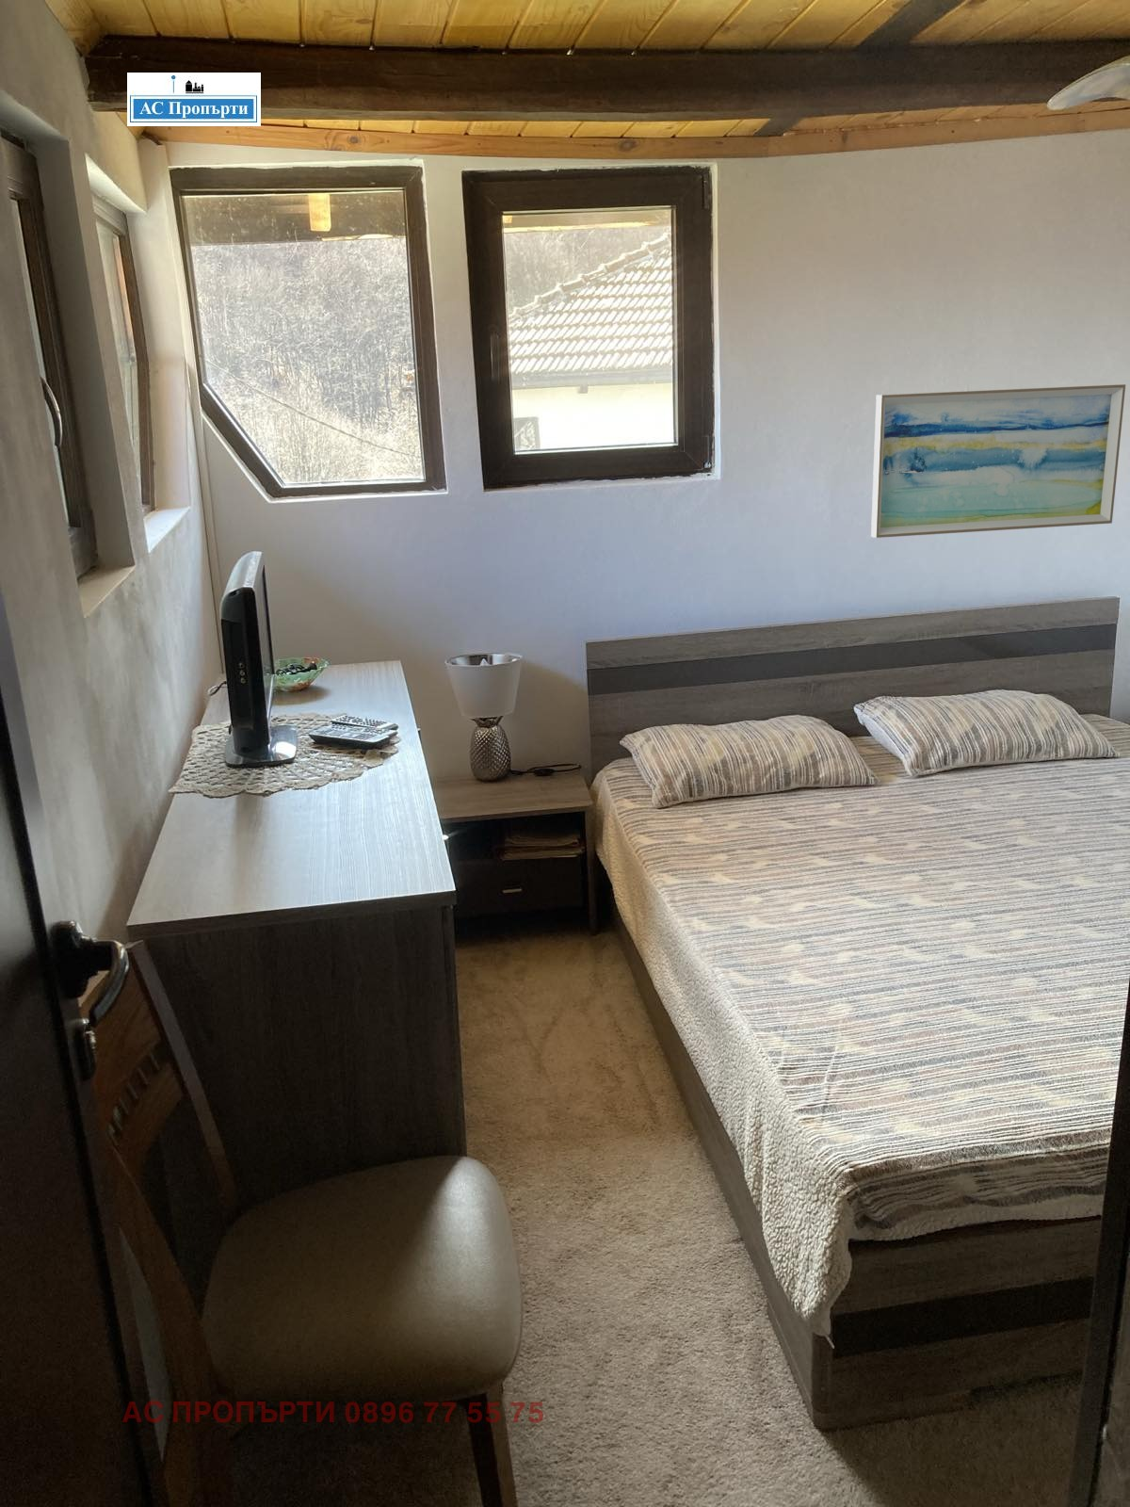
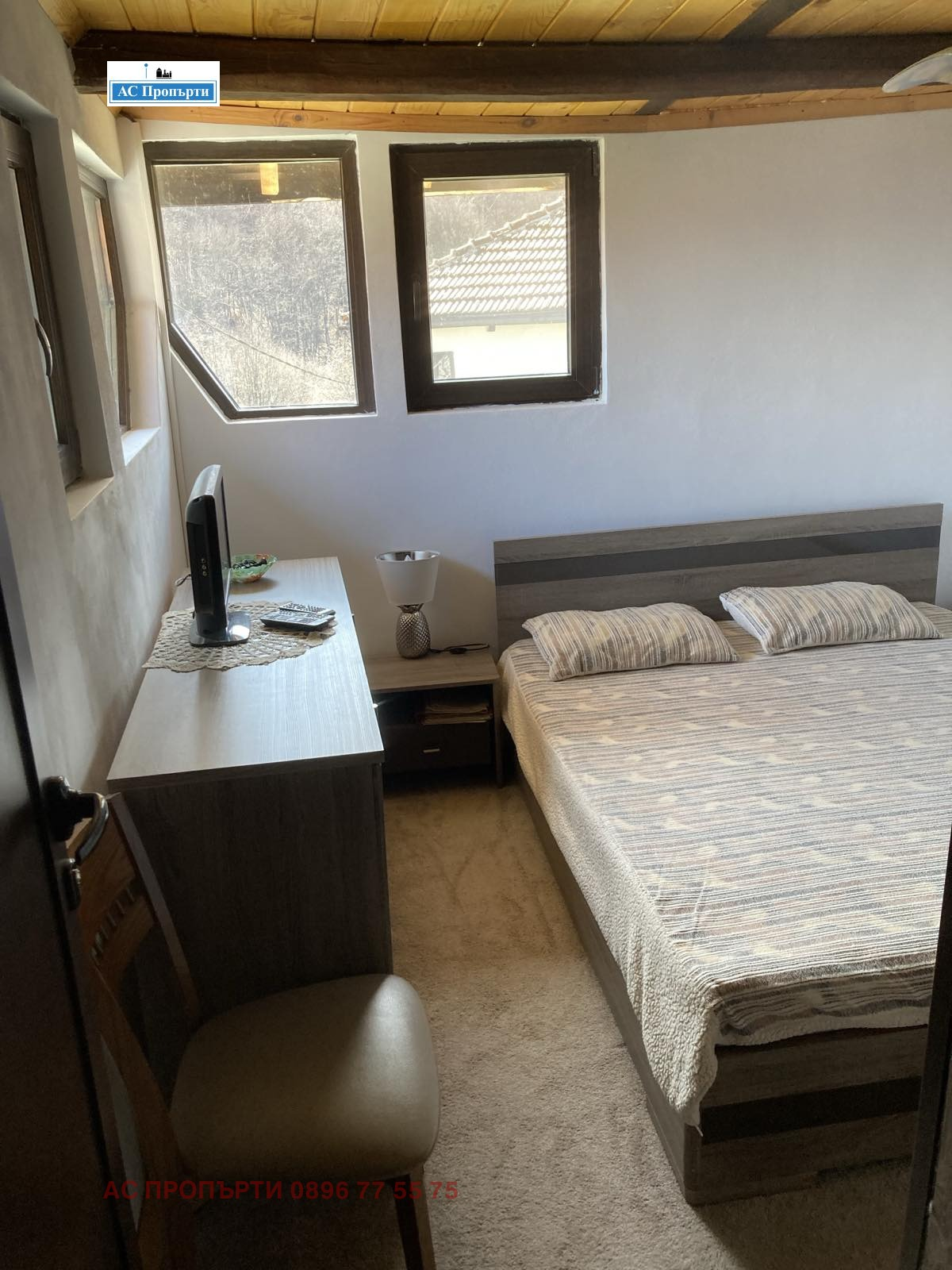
- wall art [870,383,1126,539]
